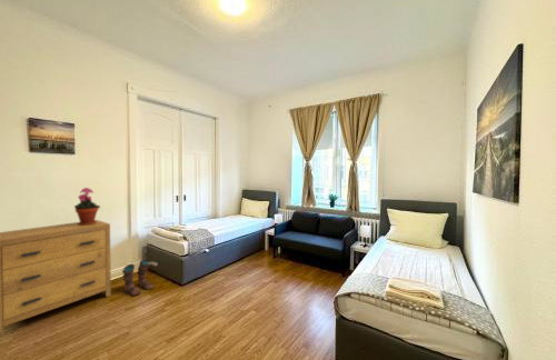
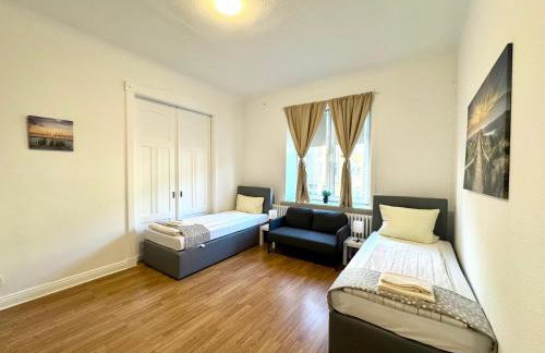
- boots [121,258,158,297]
- potted plant [73,187,101,226]
- dresser [0,219,112,338]
